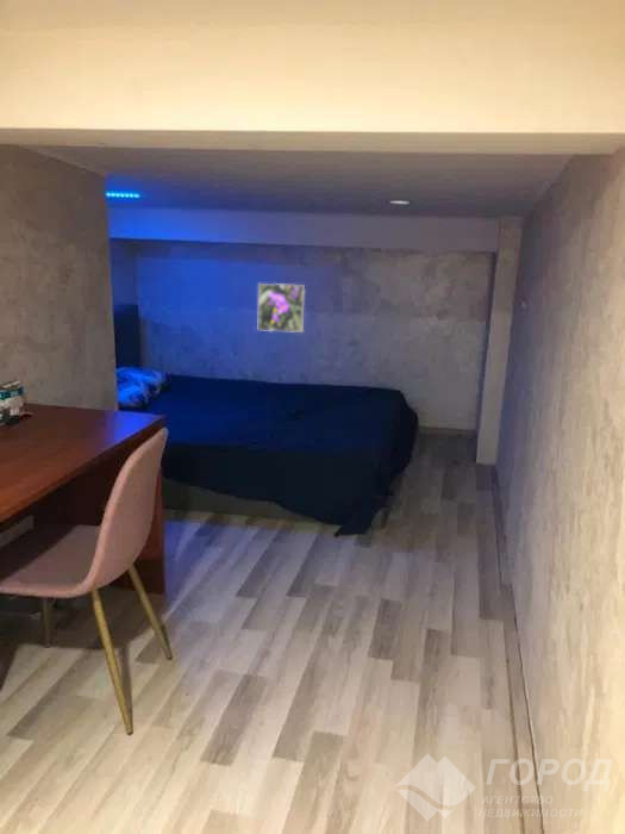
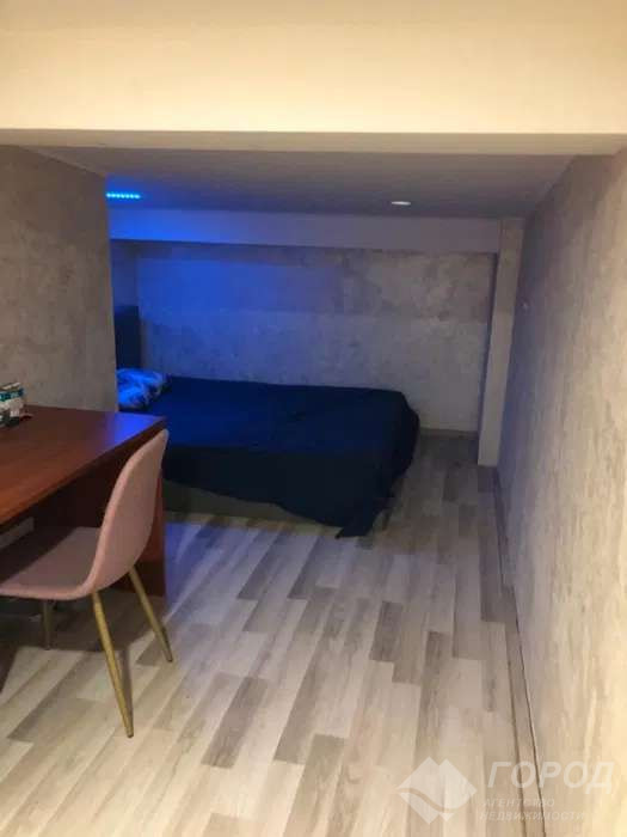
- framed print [257,282,306,334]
